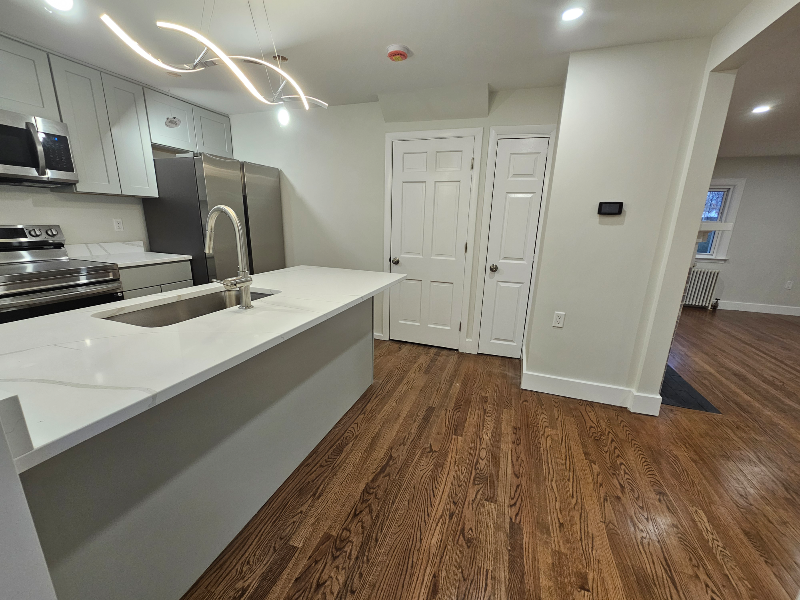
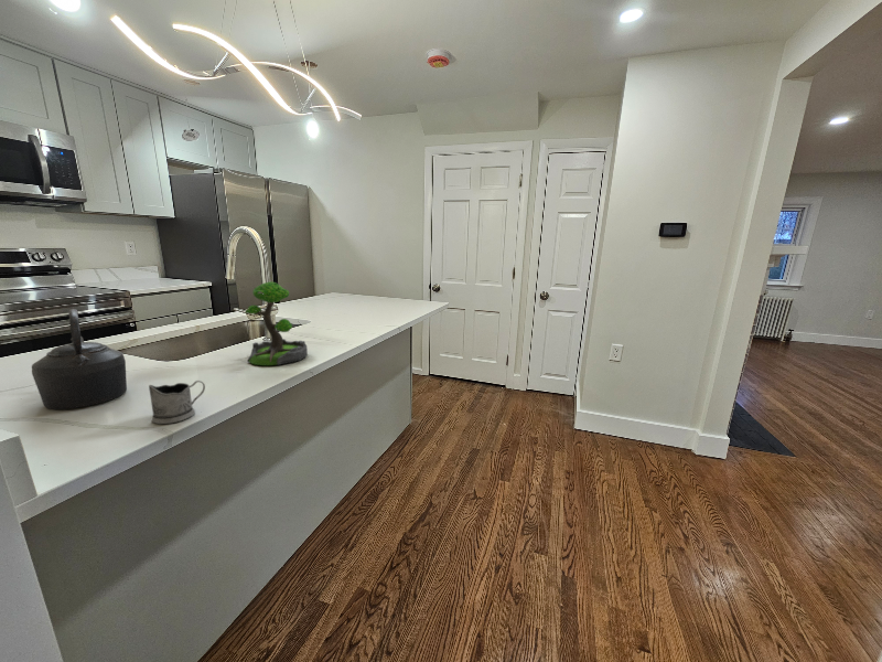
+ tea glass holder [148,380,206,425]
+ kettle [31,308,128,410]
+ plant [244,280,309,366]
